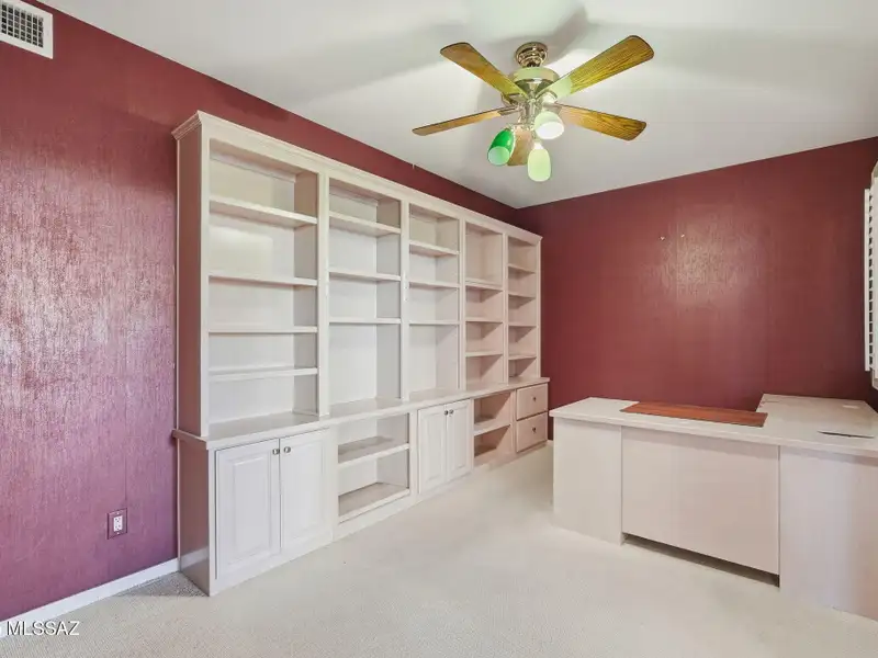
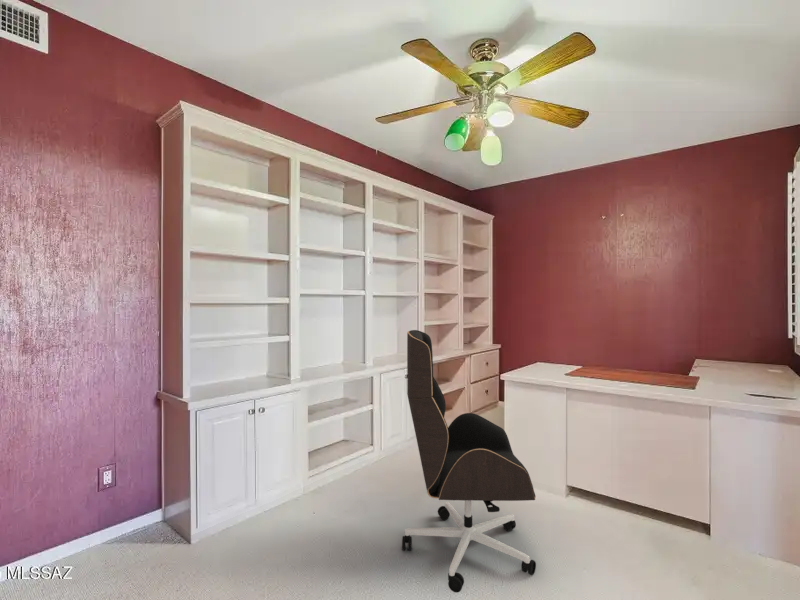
+ office chair [401,329,537,594]
